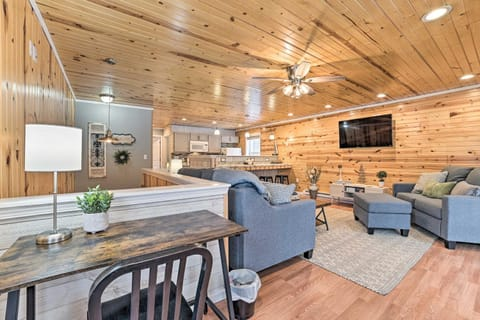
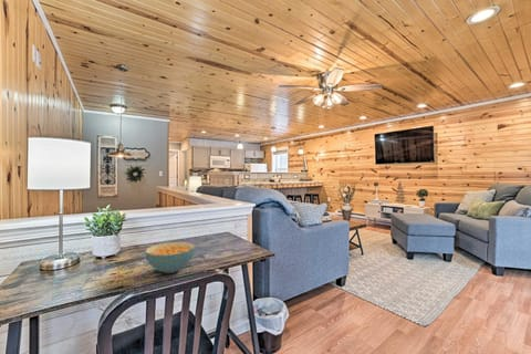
+ cereal bowl [144,241,196,274]
